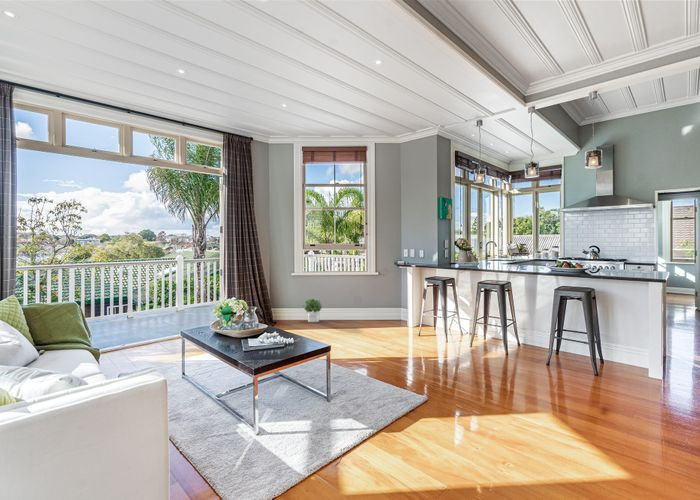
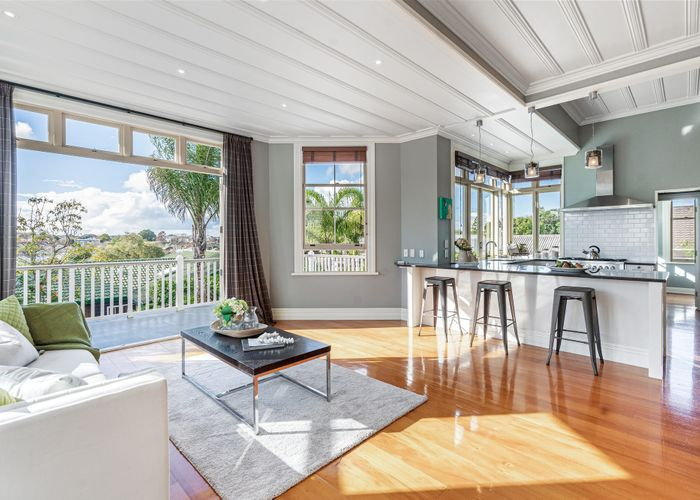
- potted plant [302,298,323,323]
